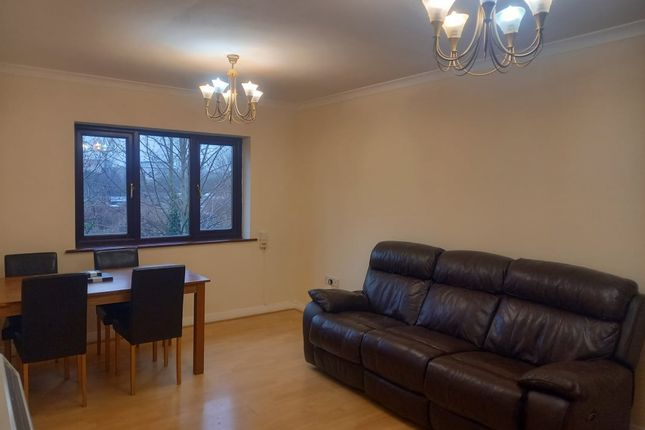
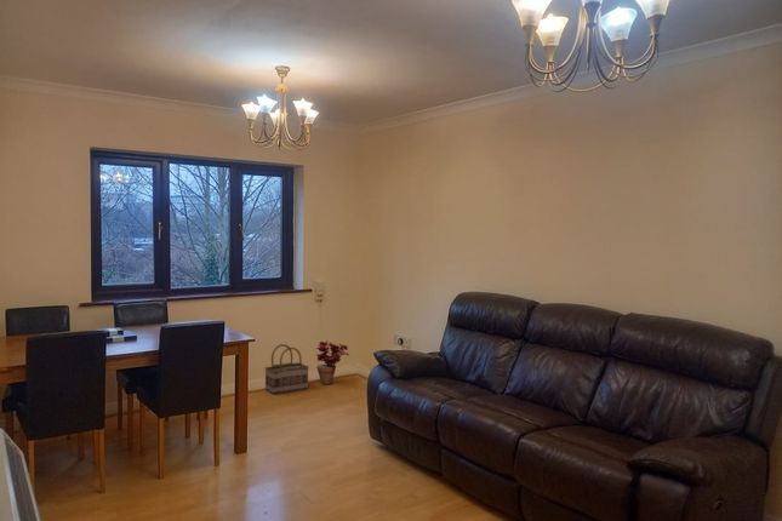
+ potted plant [315,339,350,385]
+ basket [263,343,310,395]
